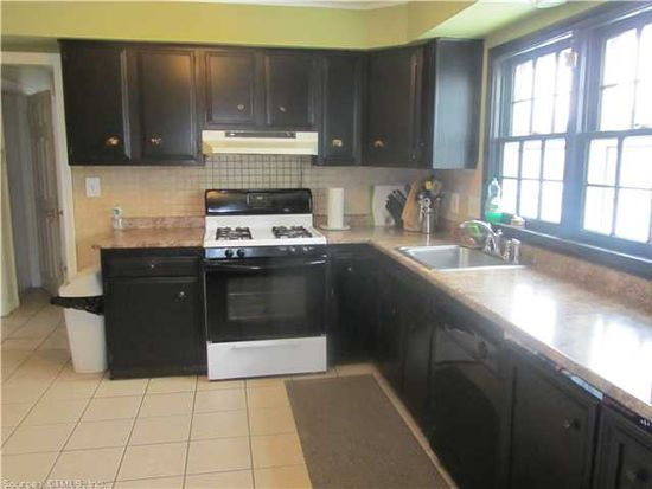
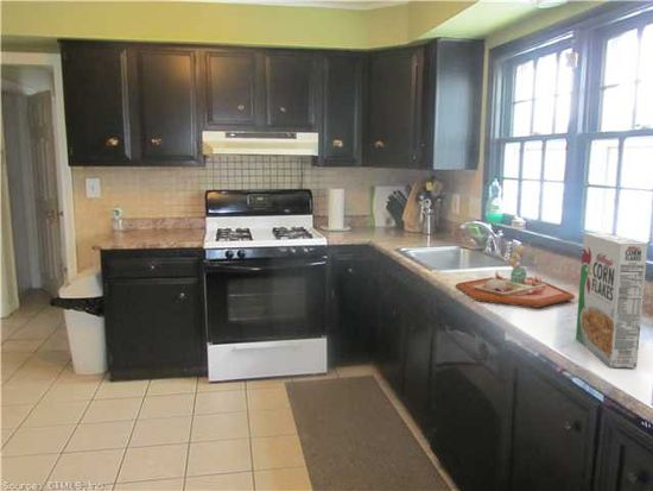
+ cereal box [575,232,649,369]
+ food tray [455,240,576,309]
